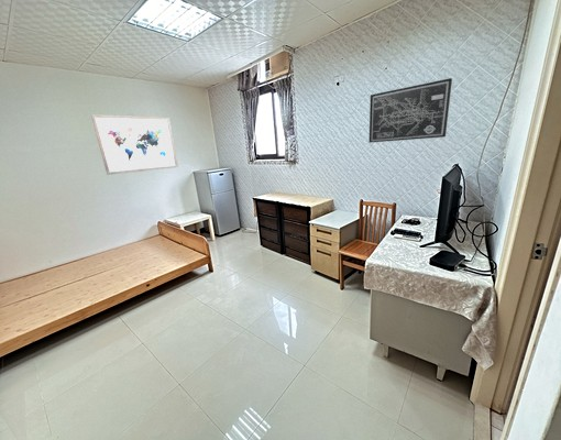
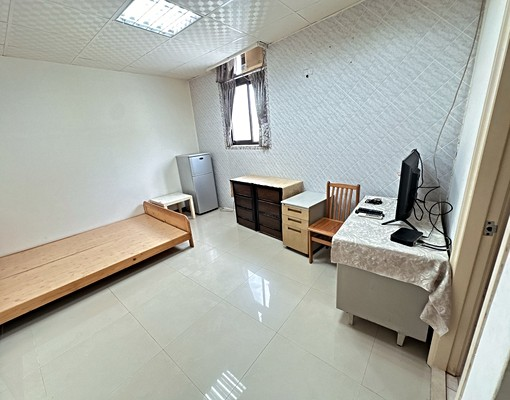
- wall art [369,77,453,144]
- wall art [90,113,179,176]
